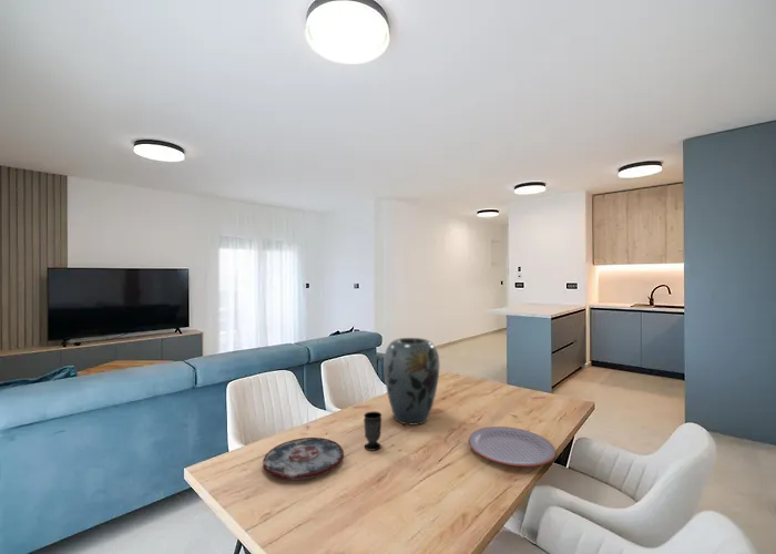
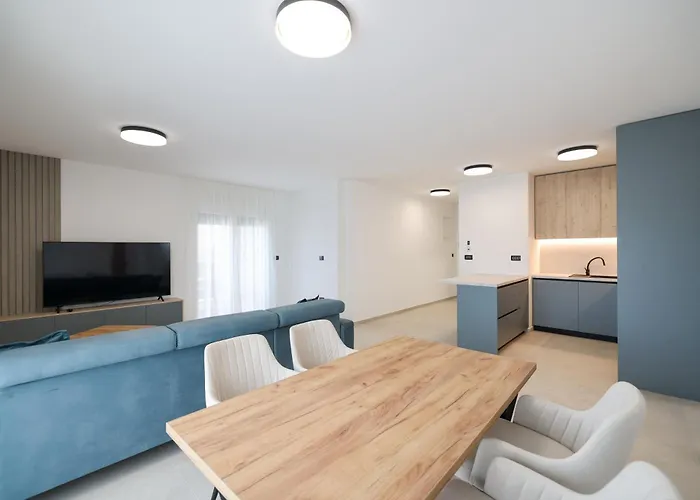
- cup [363,410,382,452]
- plate [467,425,557,468]
- vase [382,337,441,427]
- plate [262,437,345,481]
